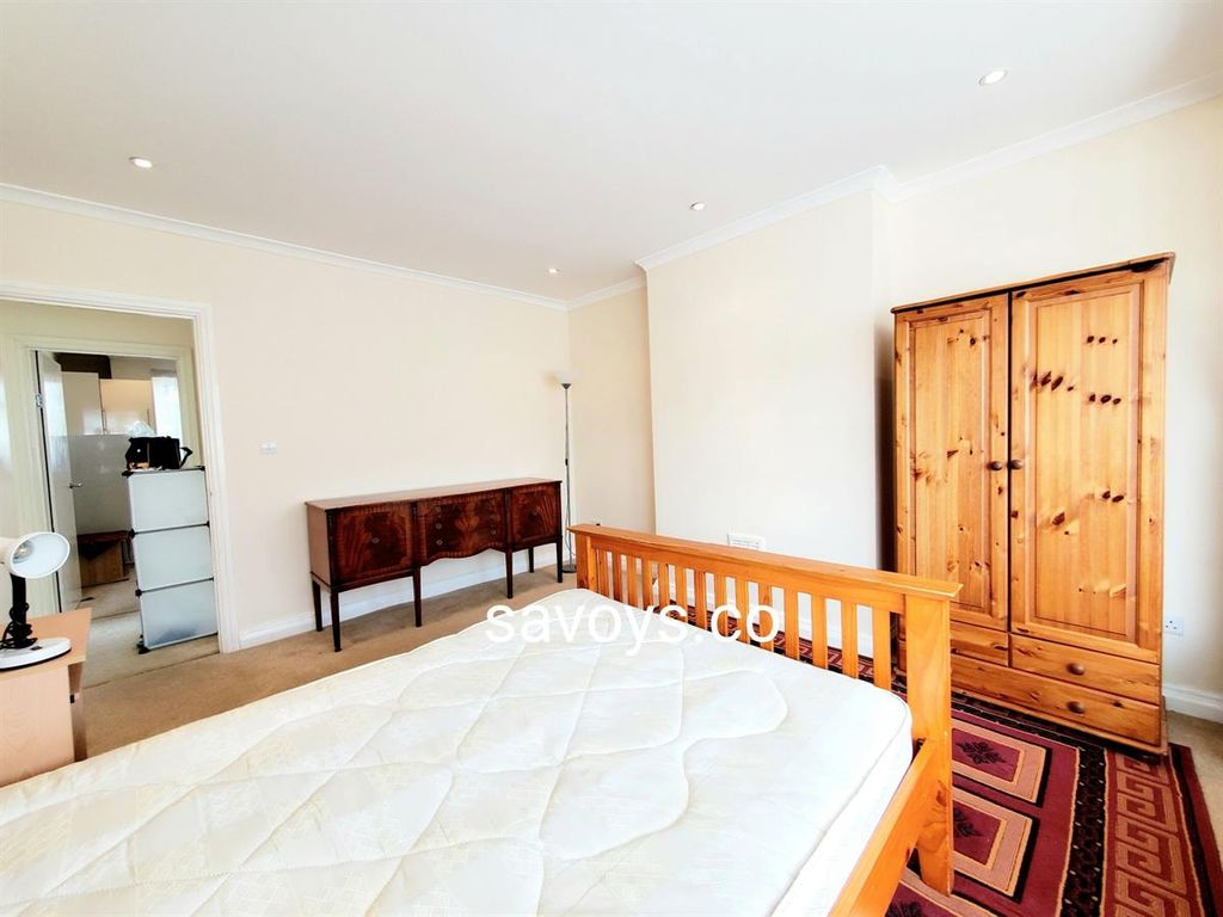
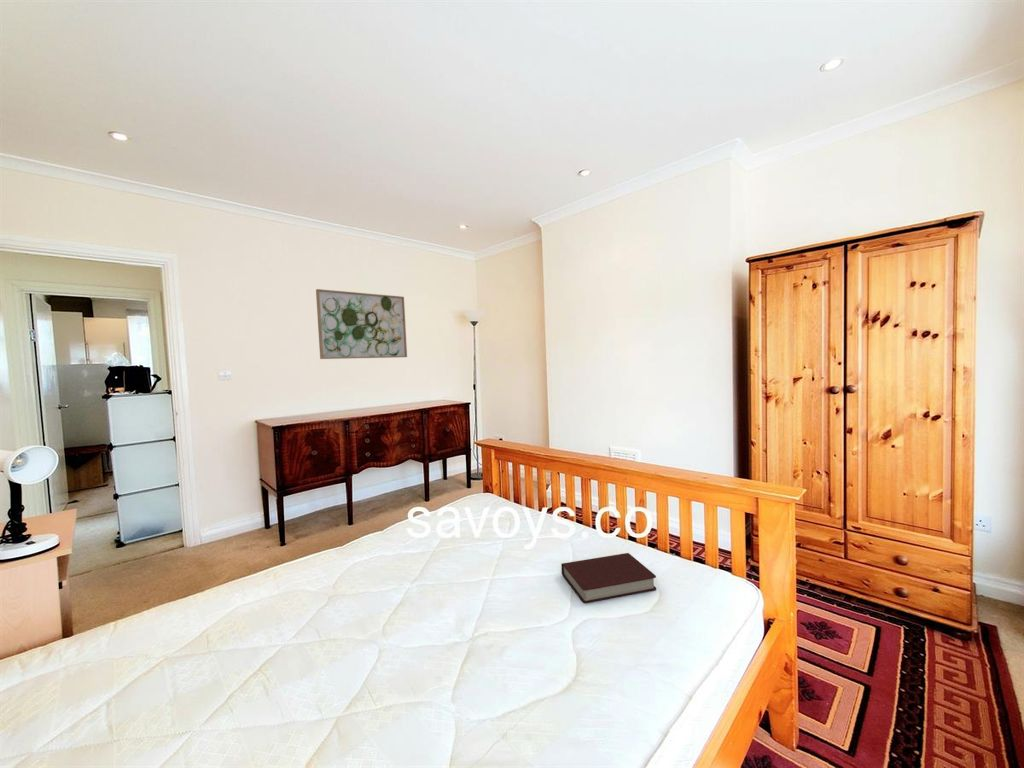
+ book [560,552,657,604]
+ wall art [315,288,408,360]
